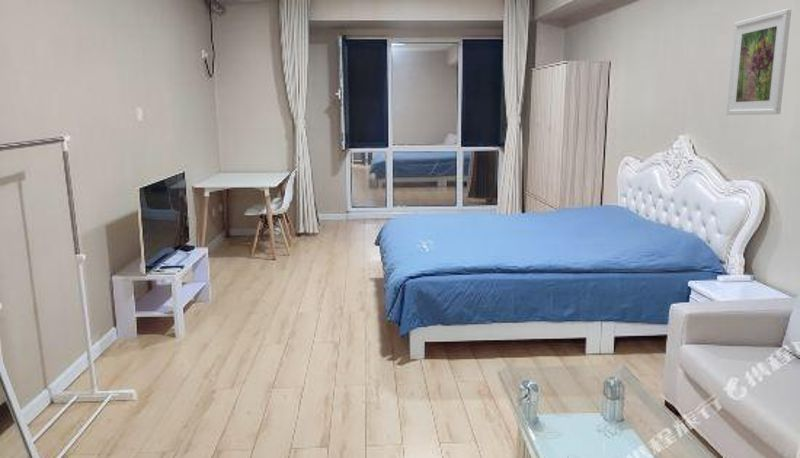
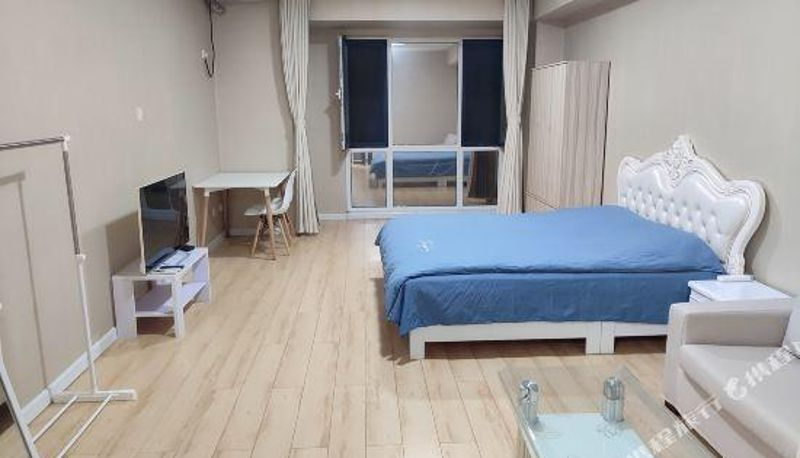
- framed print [726,8,792,116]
